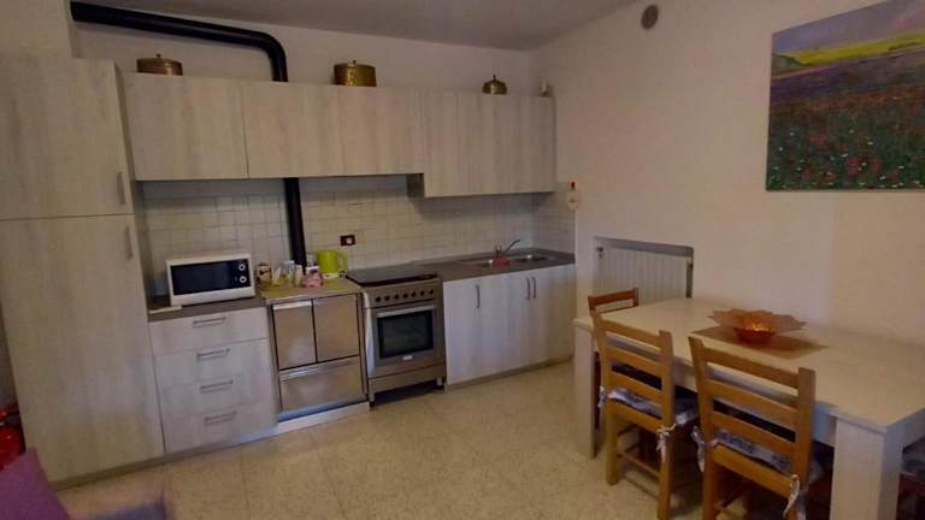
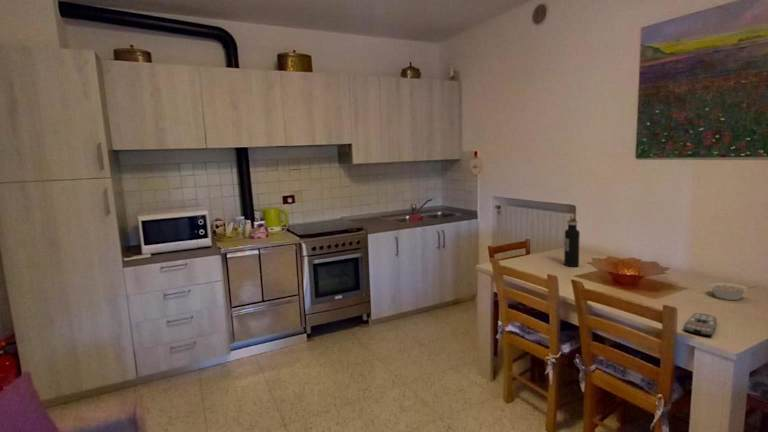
+ remote control [683,312,718,337]
+ legume [708,282,756,301]
+ water bottle [563,219,581,268]
